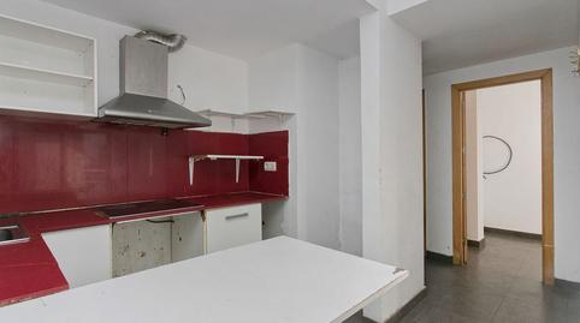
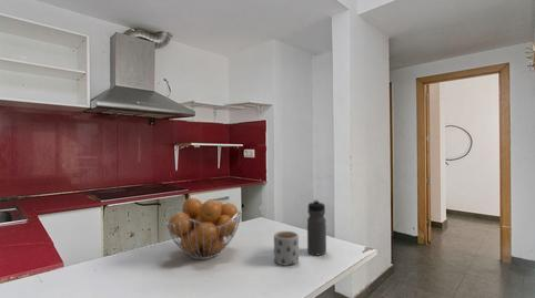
+ water bottle [306,198,327,256]
+ fruit basket [164,197,243,260]
+ mug [273,230,300,266]
